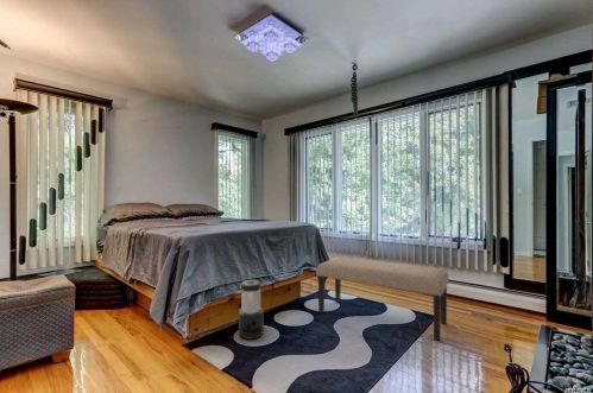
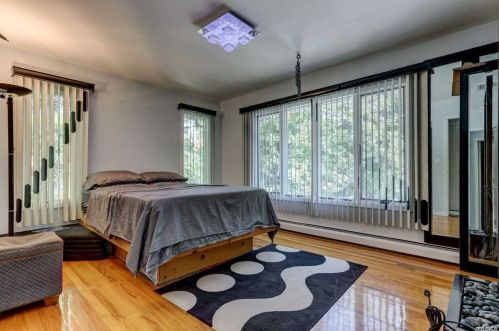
- bench [315,255,450,342]
- air purifier [238,278,265,341]
